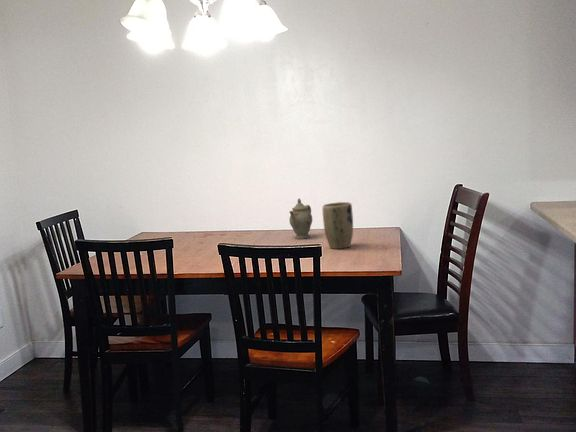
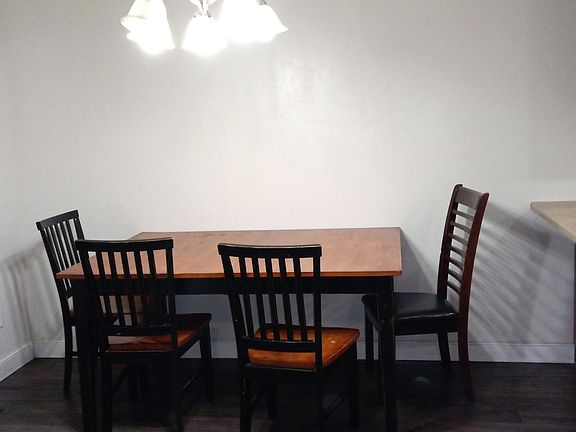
- plant pot [322,201,354,250]
- chinaware [288,198,313,240]
